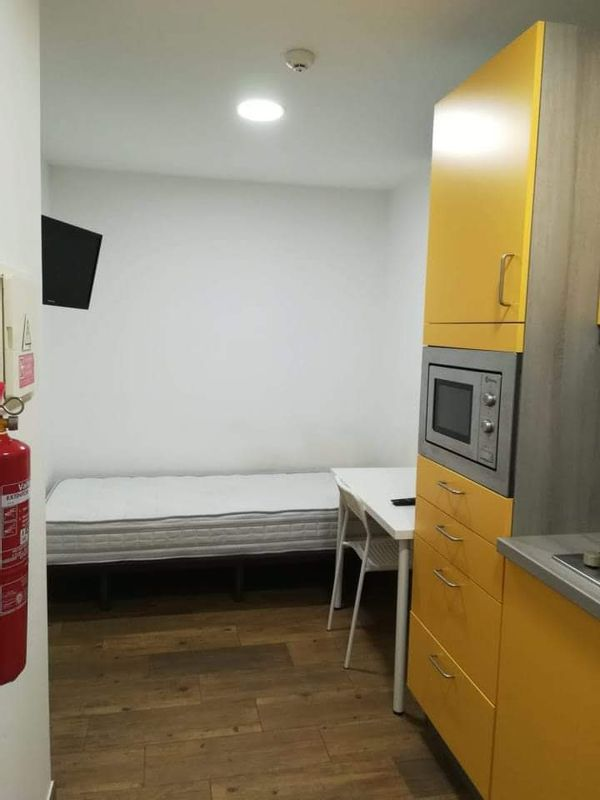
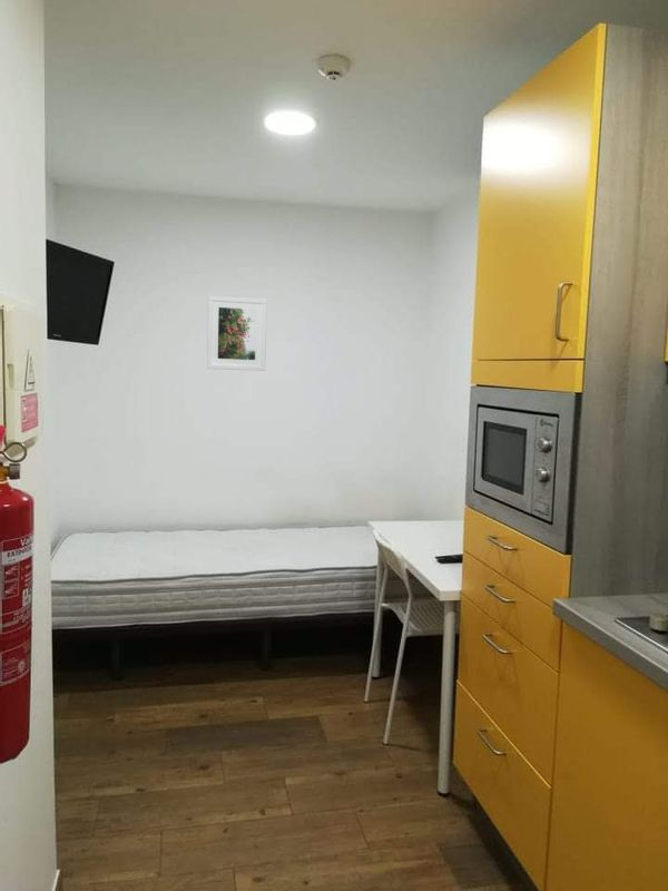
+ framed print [206,295,268,372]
